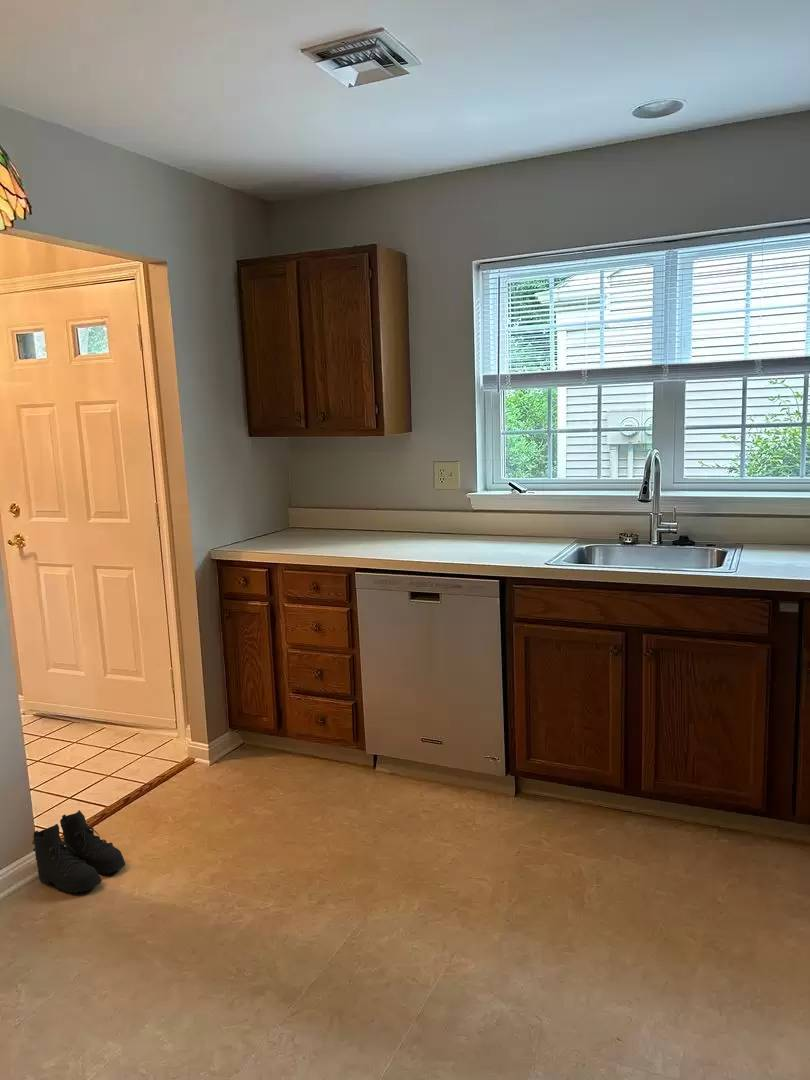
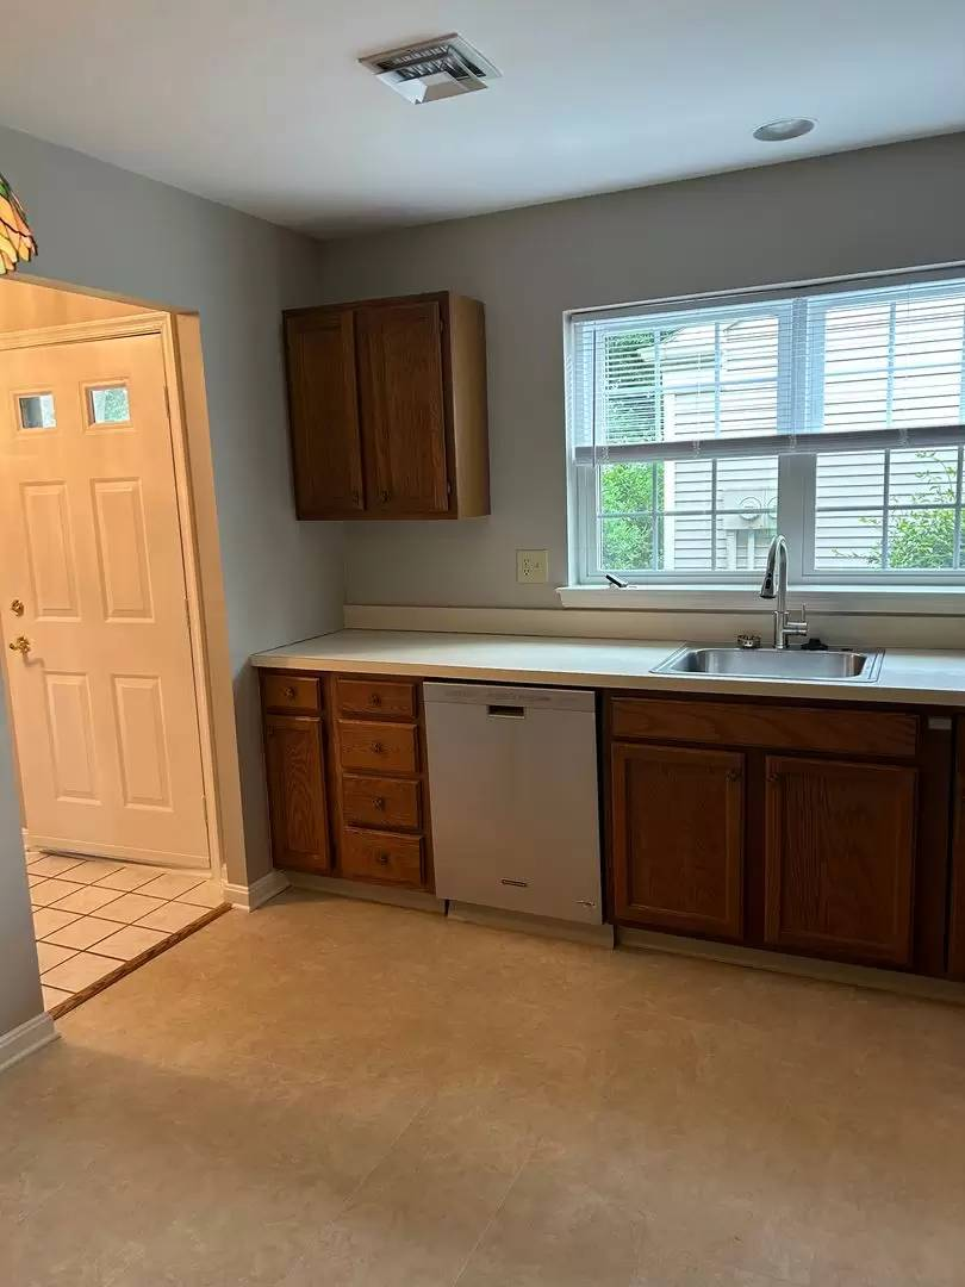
- boots [31,809,126,894]
